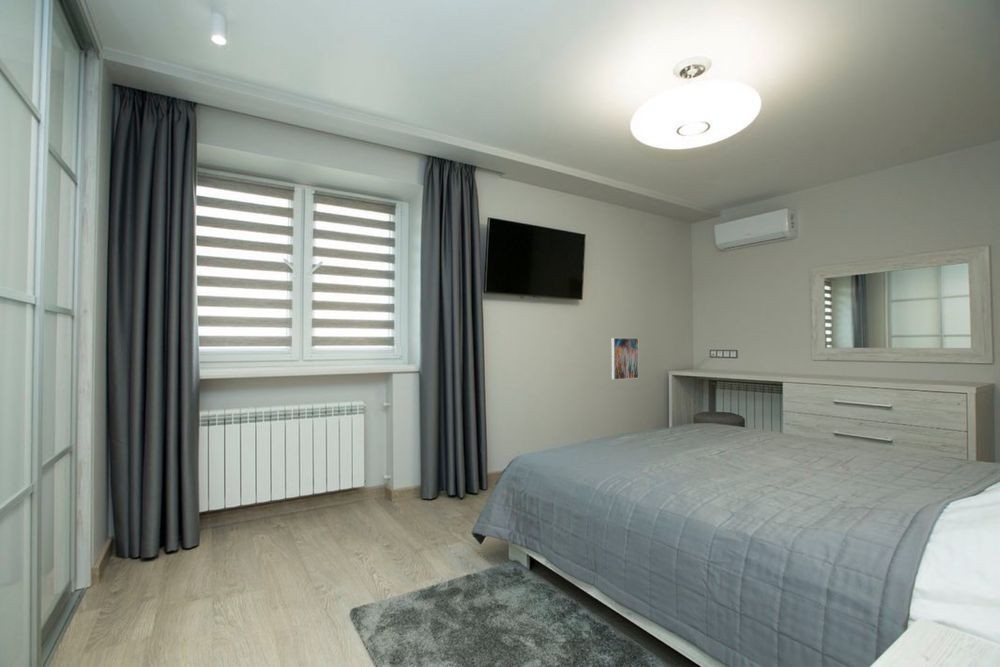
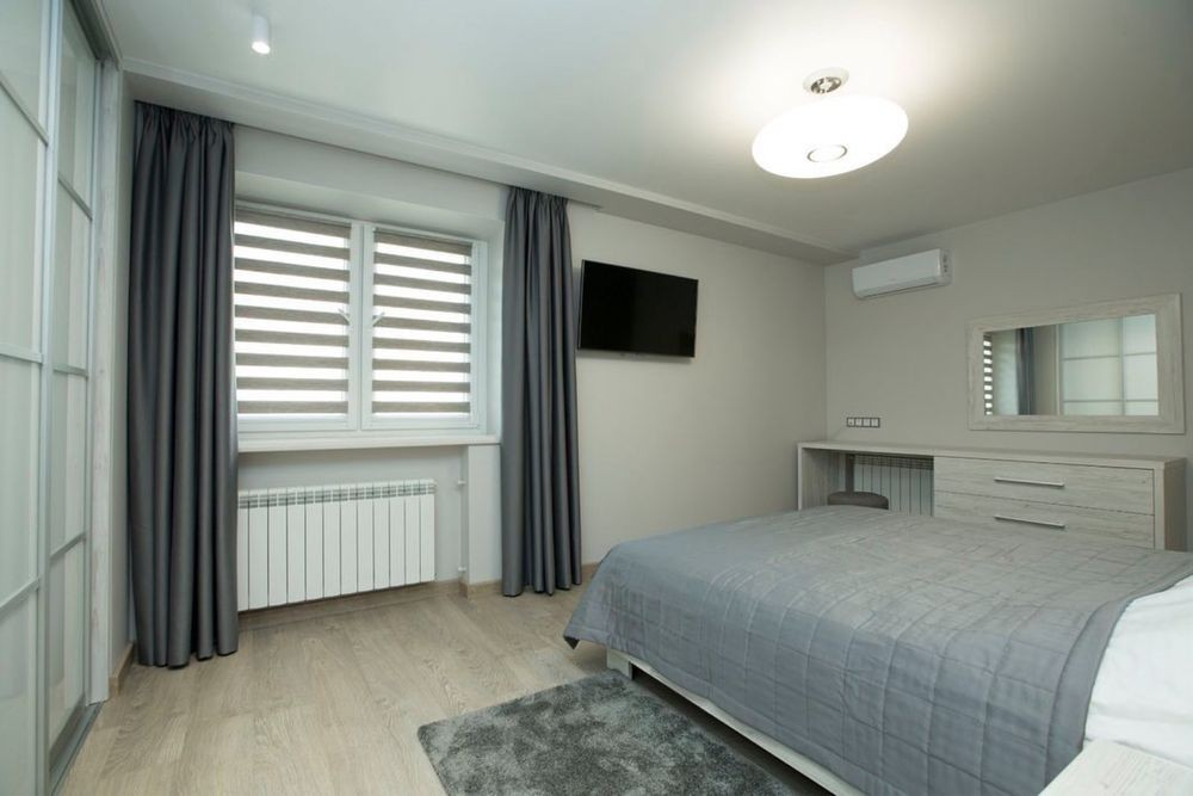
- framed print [610,337,640,381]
